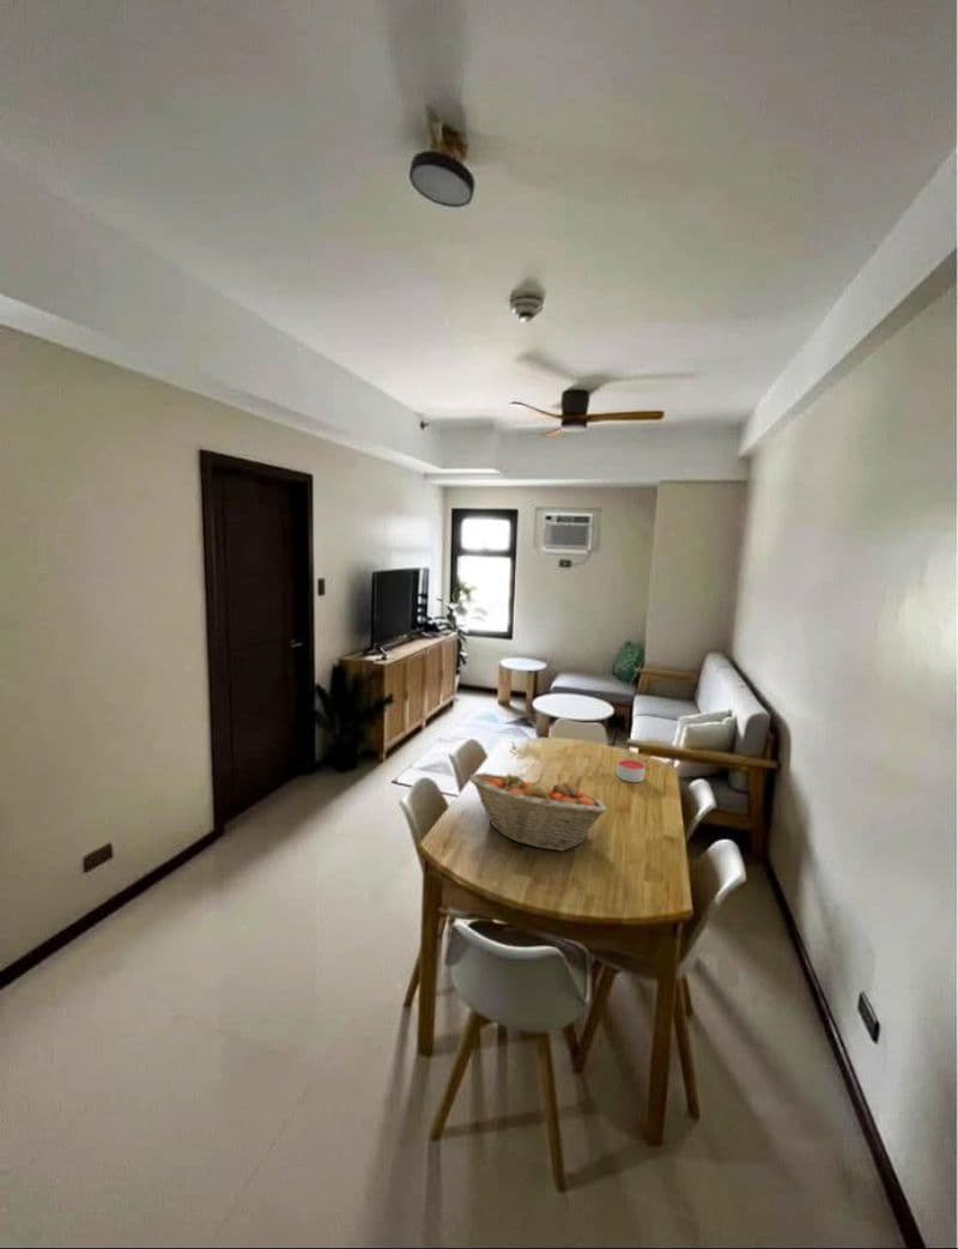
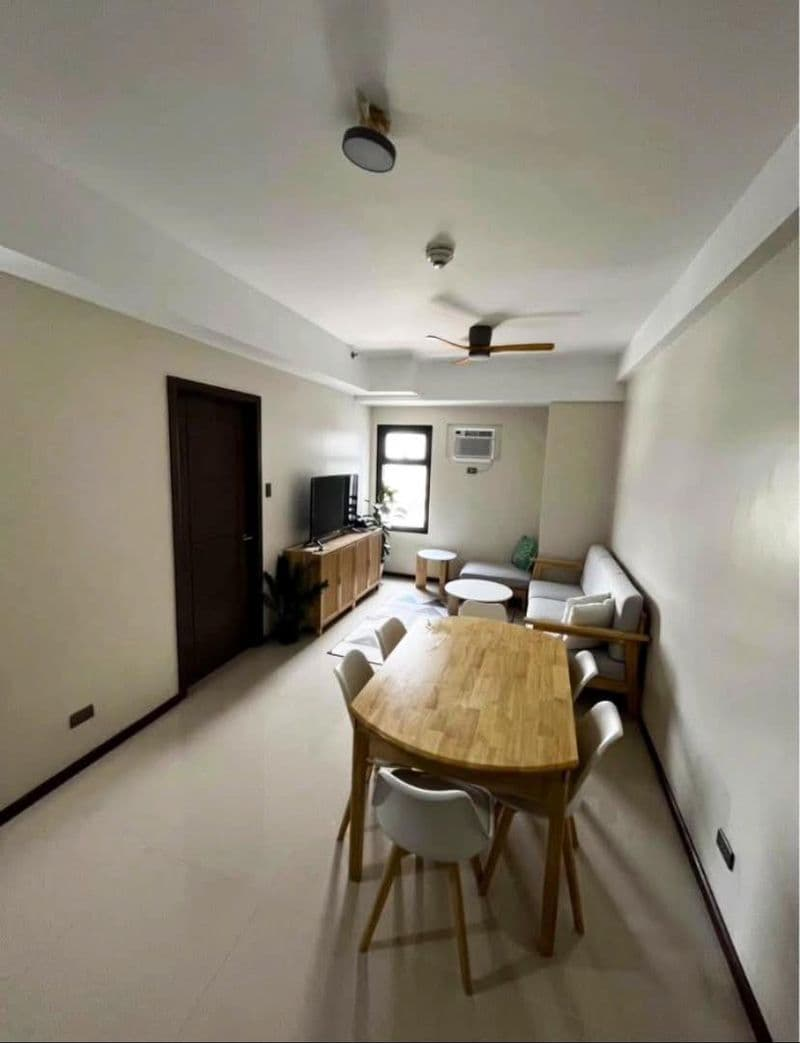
- candle [616,758,647,783]
- fruit basket [468,771,608,853]
